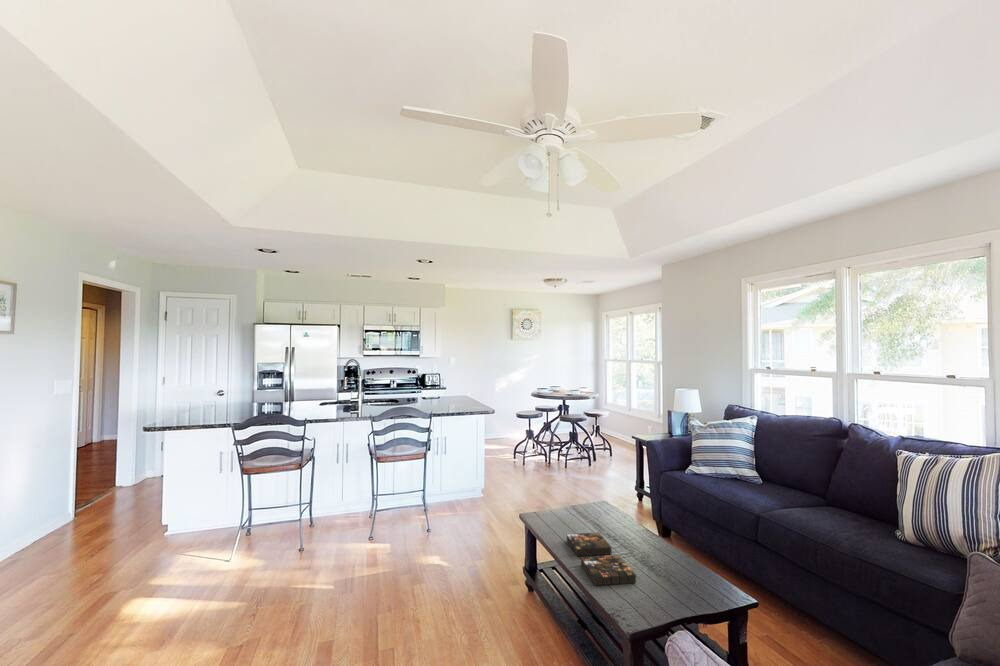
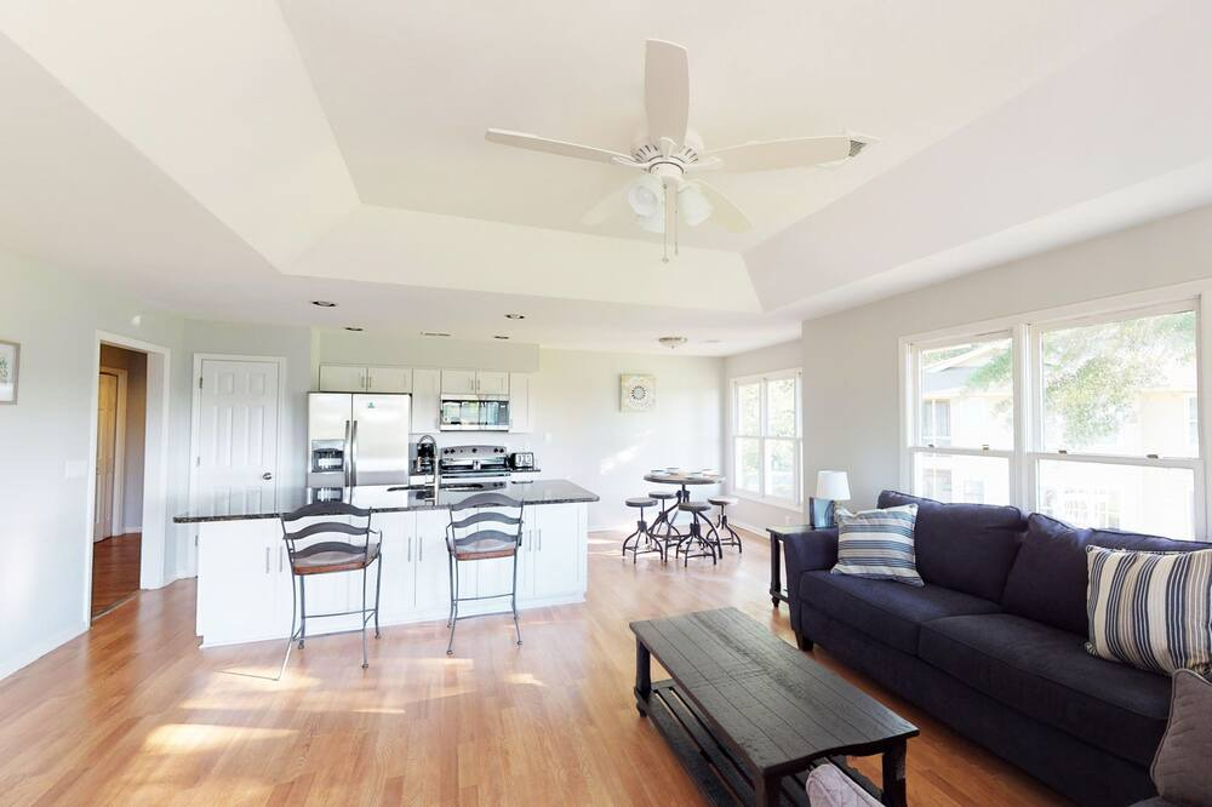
- board game [566,531,637,587]
